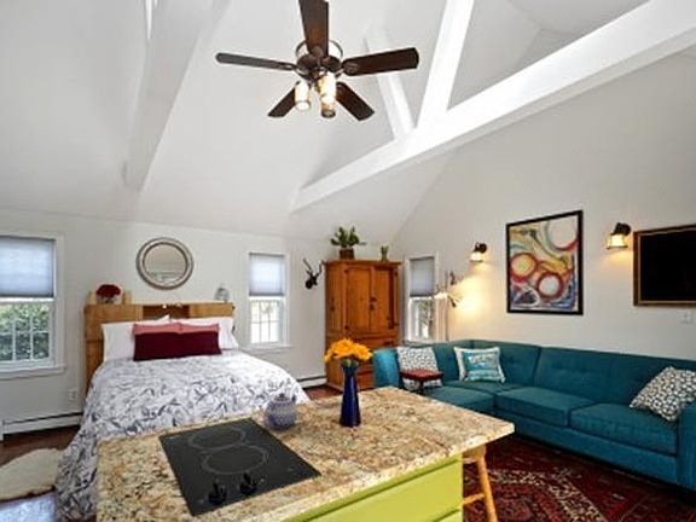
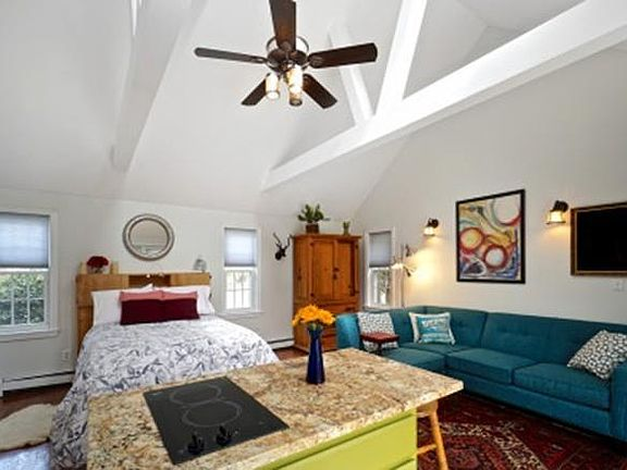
- teapot [262,392,298,429]
